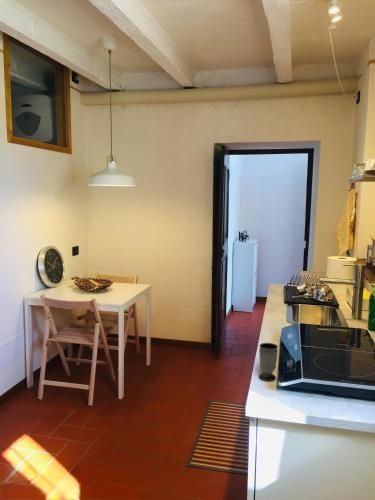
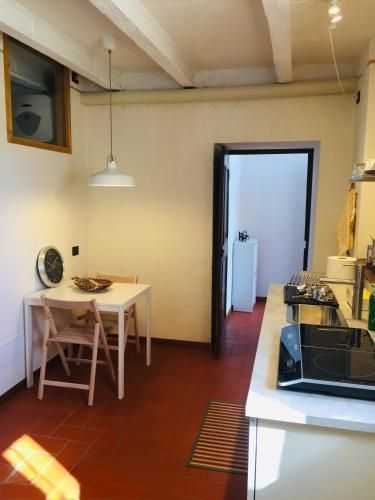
- cup [258,342,279,382]
